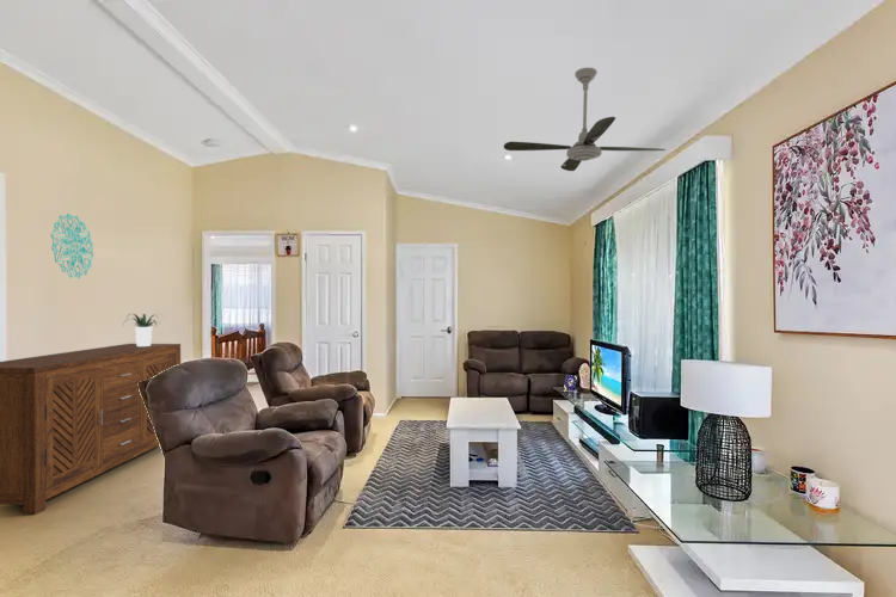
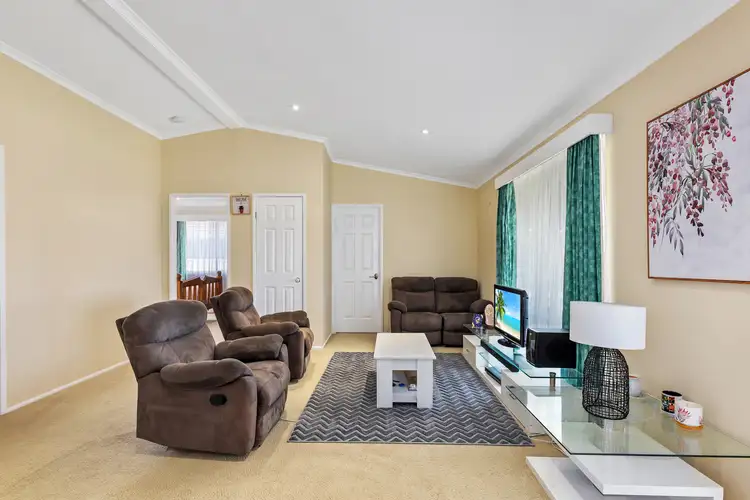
- potted plant [122,313,164,346]
- wall decoration [49,213,94,279]
- sideboard [0,343,182,516]
- ceiling fan [503,67,667,172]
